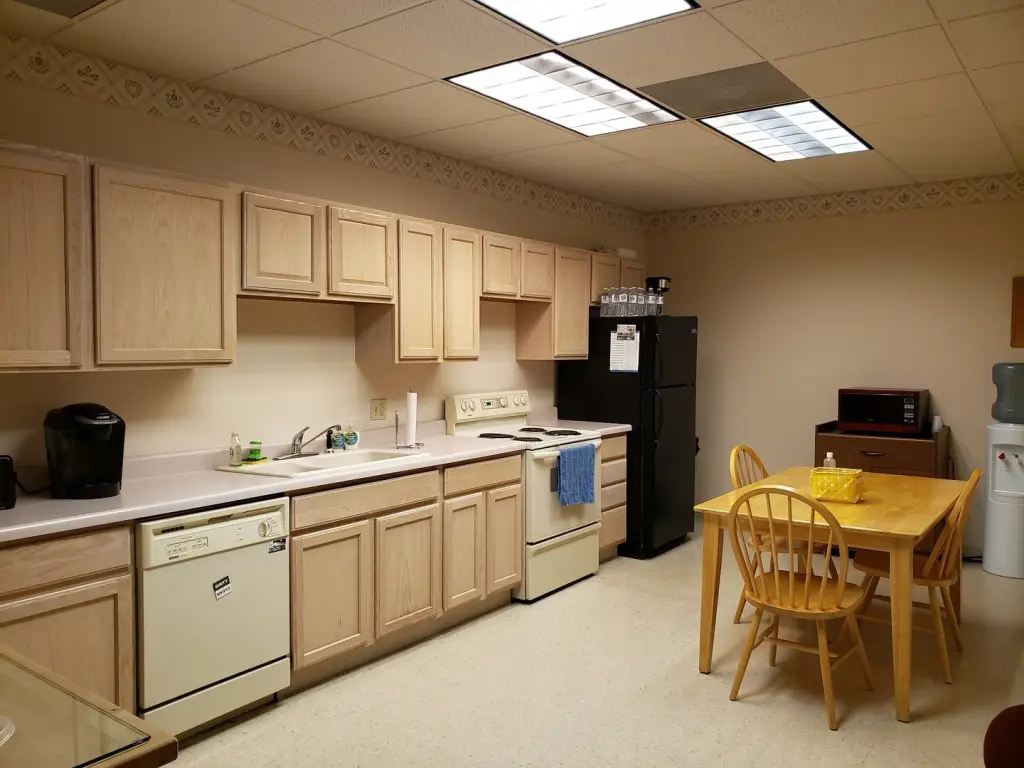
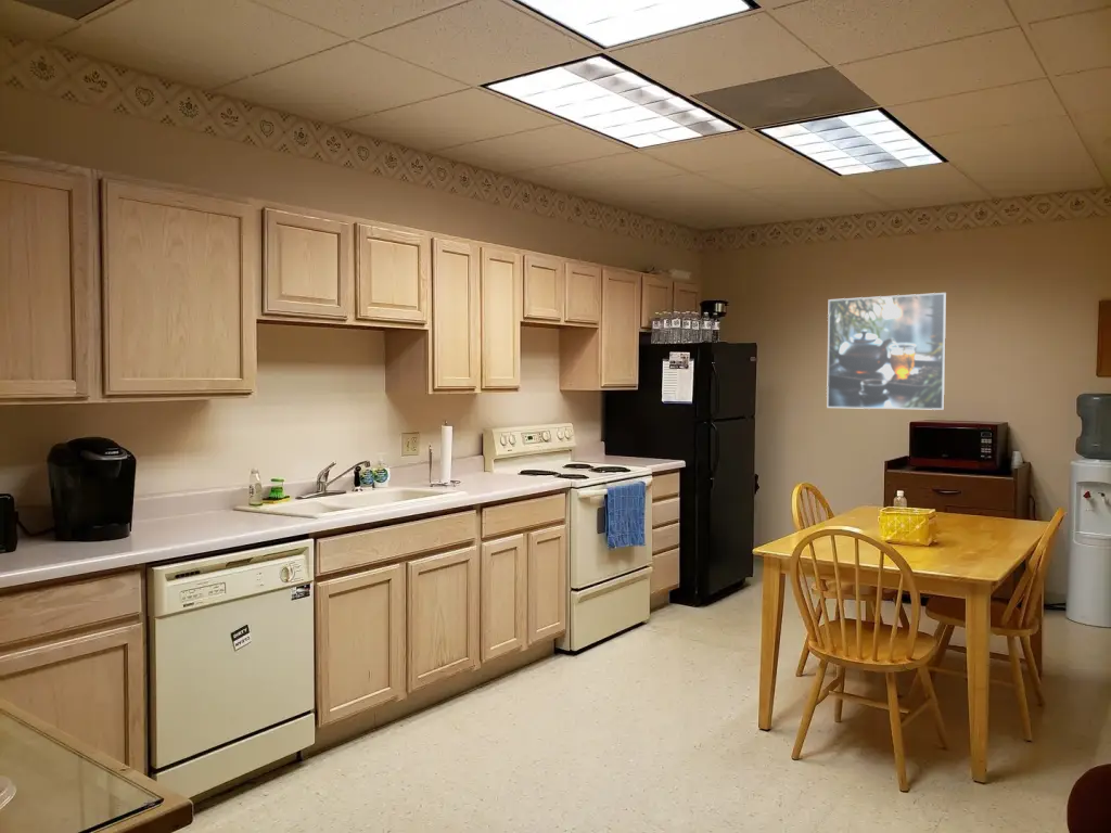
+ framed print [826,292,947,411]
